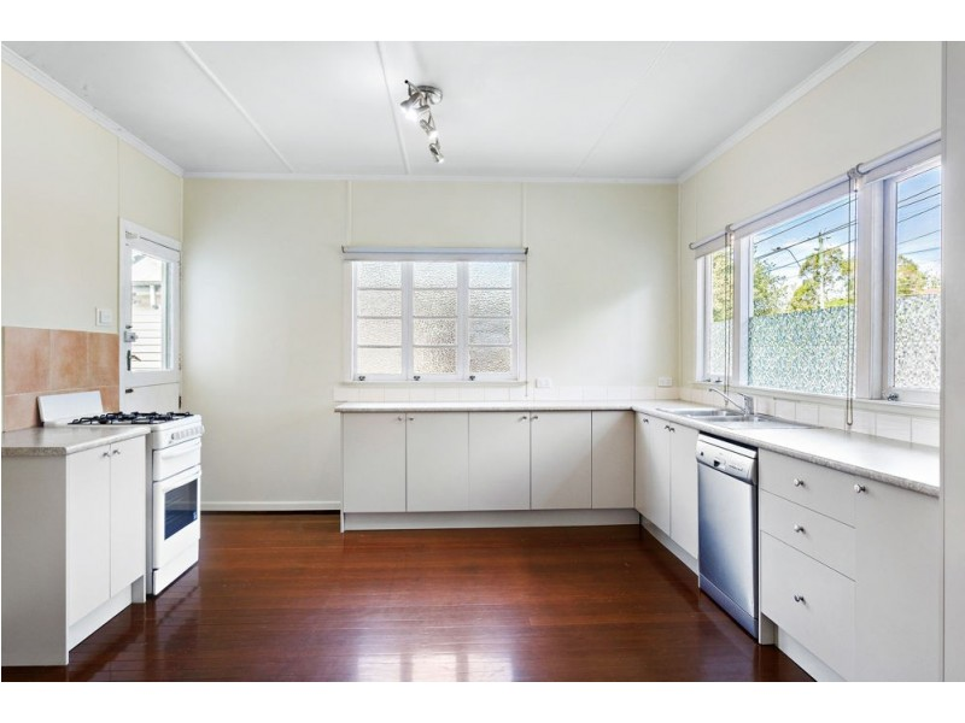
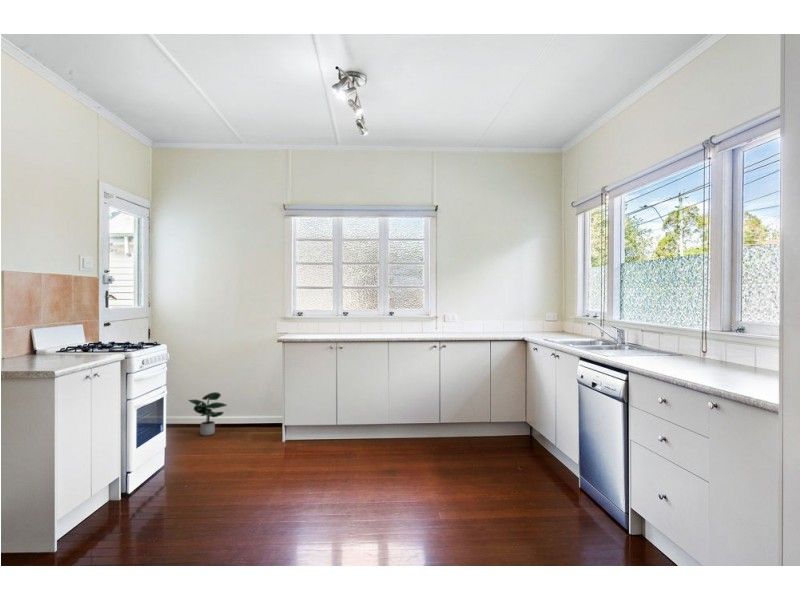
+ potted plant [187,391,228,436]
